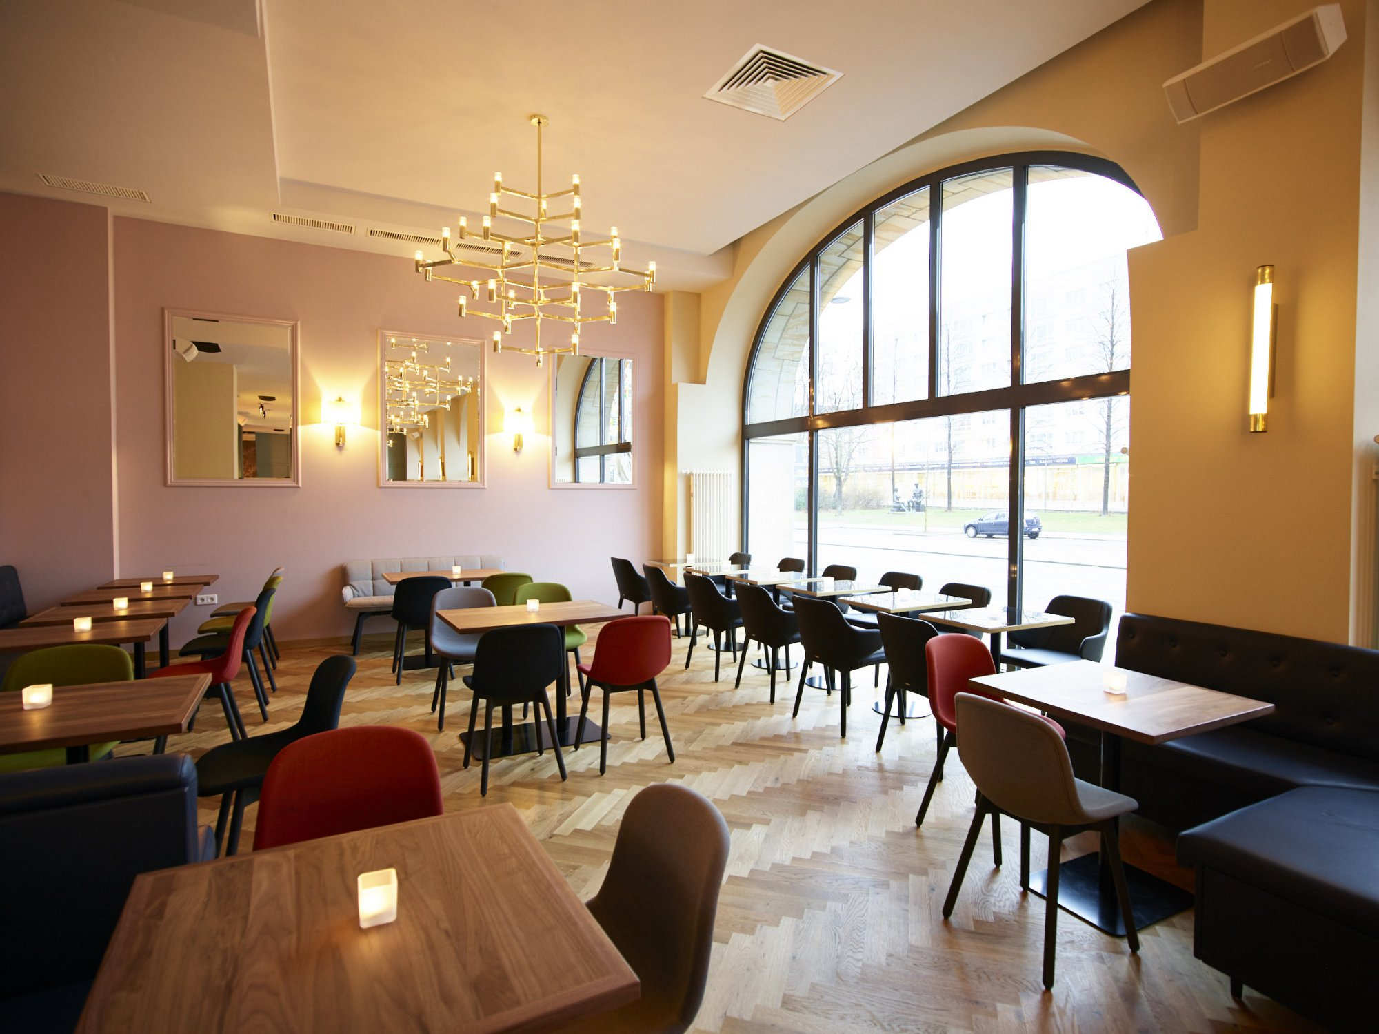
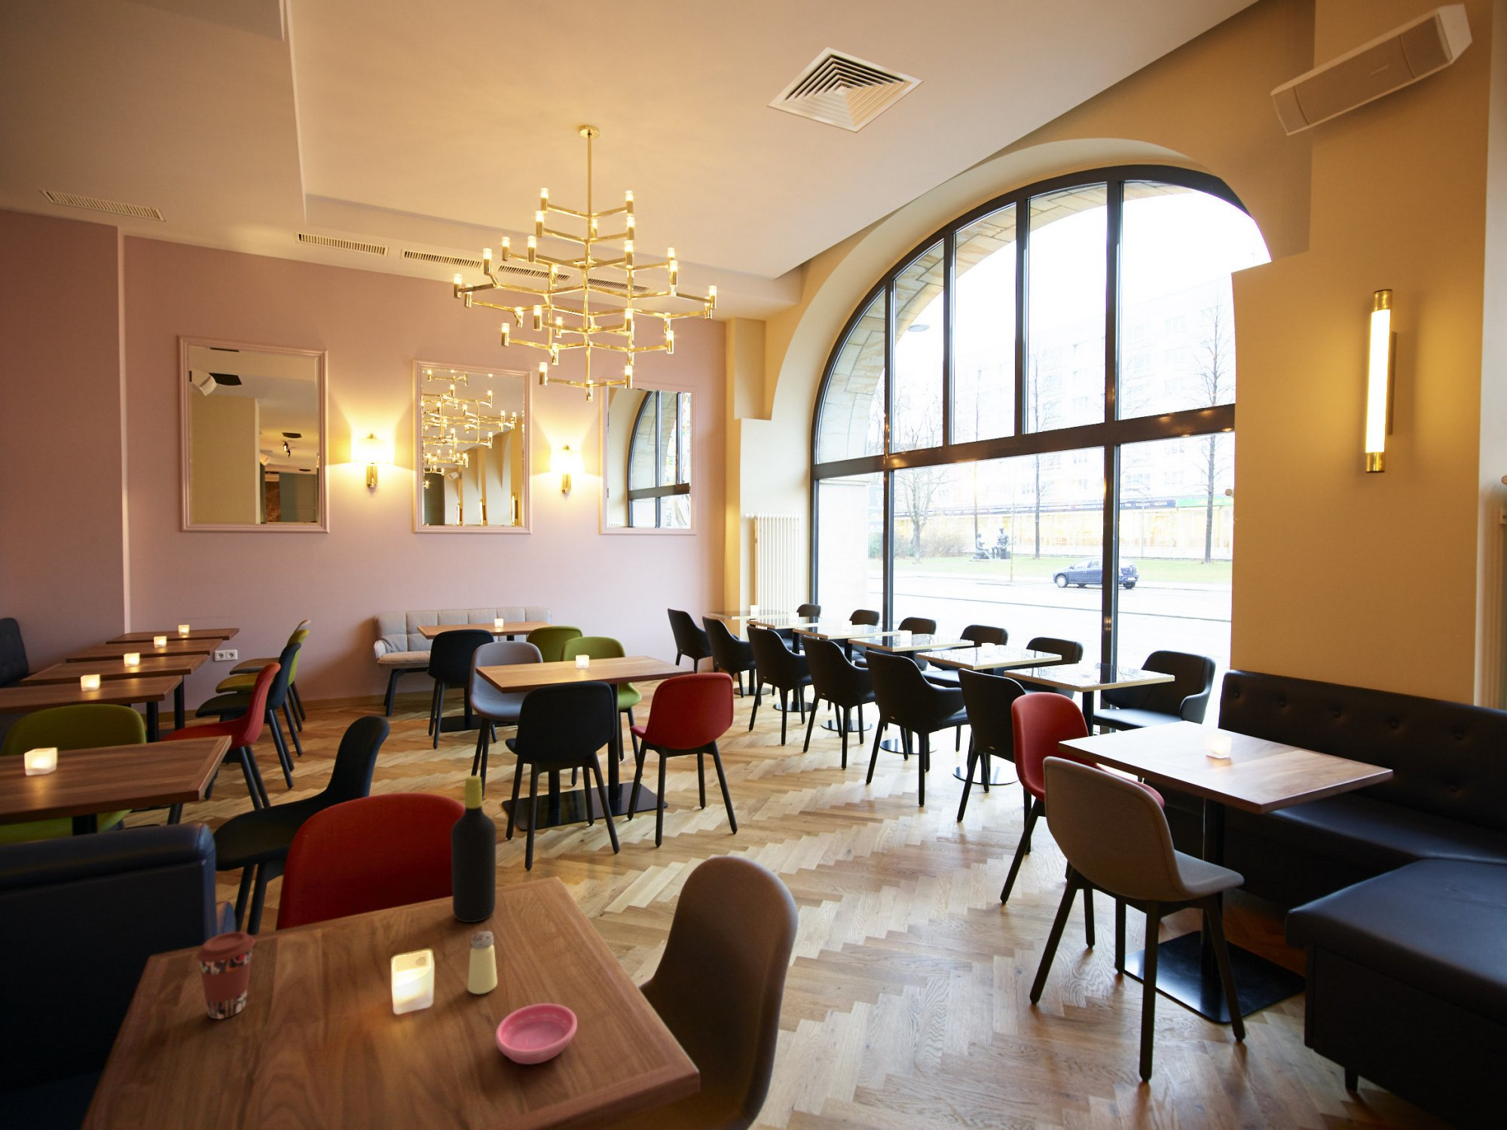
+ bottle [450,775,498,923]
+ coffee cup [195,931,257,1020]
+ saltshaker [467,929,498,995]
+ saucer [495,1003,578,1065]
